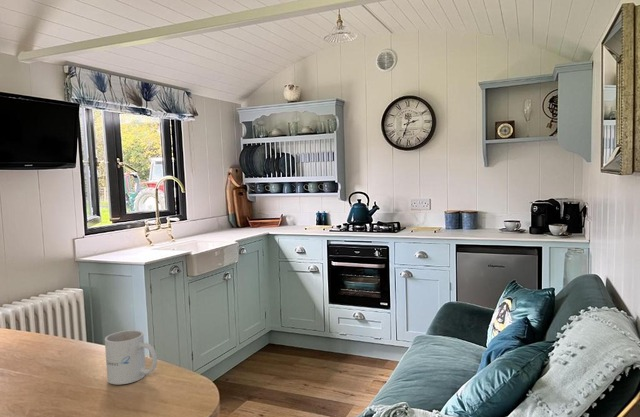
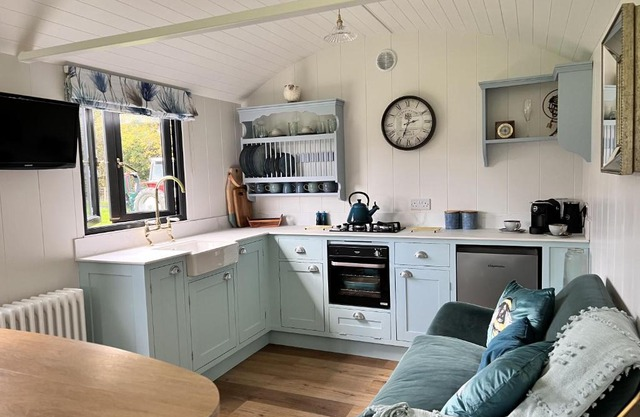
- mug [104,329,158,385]
